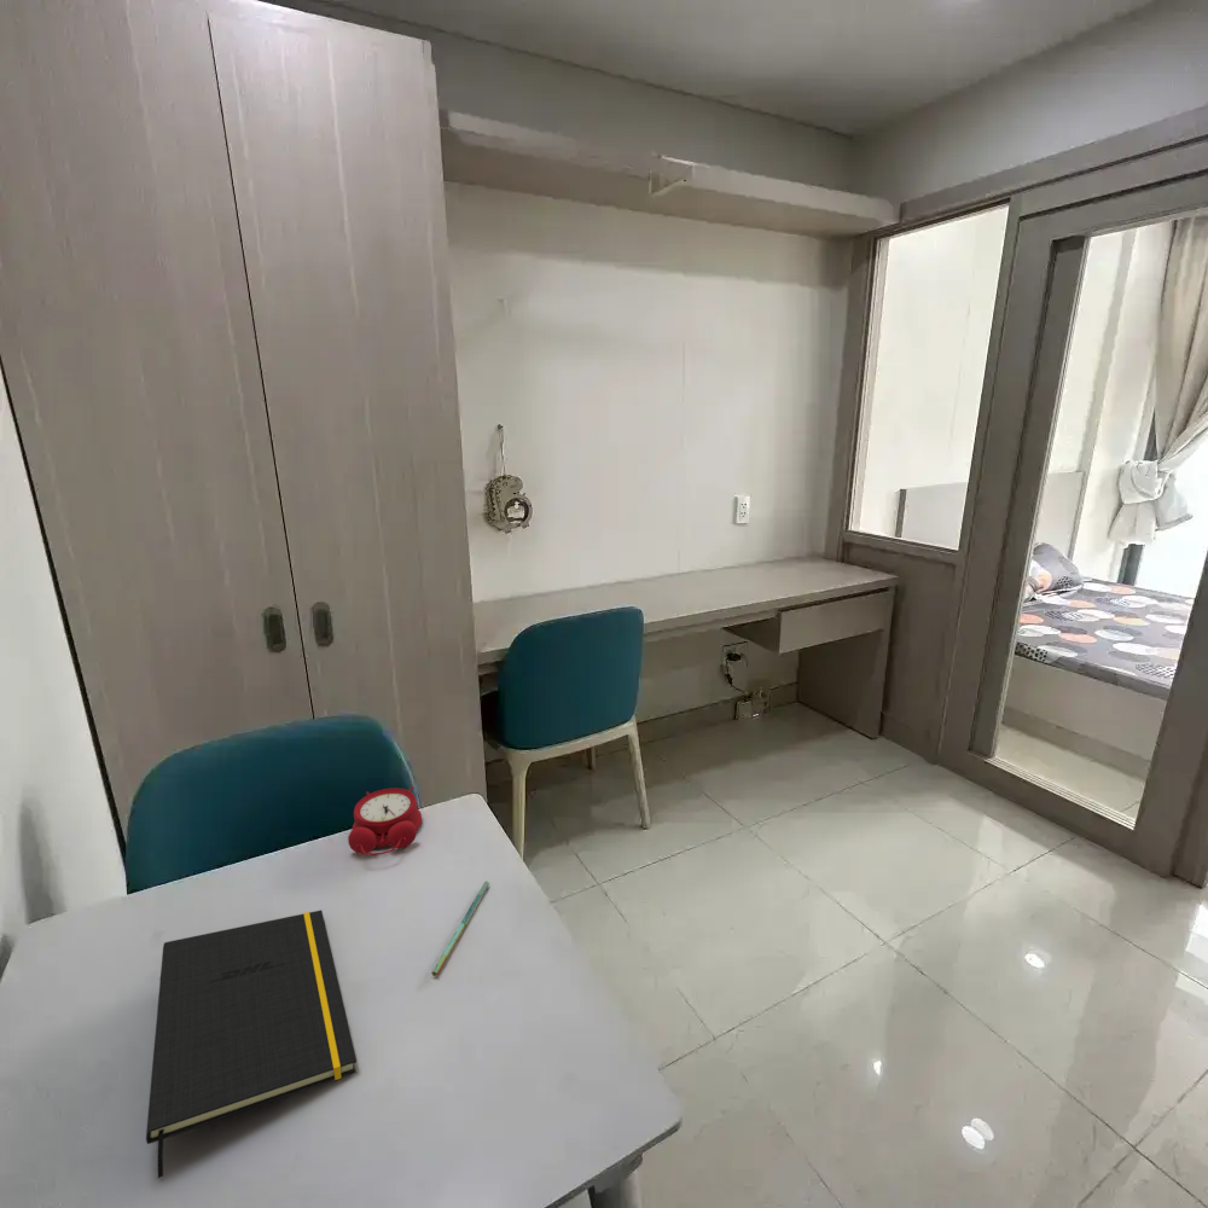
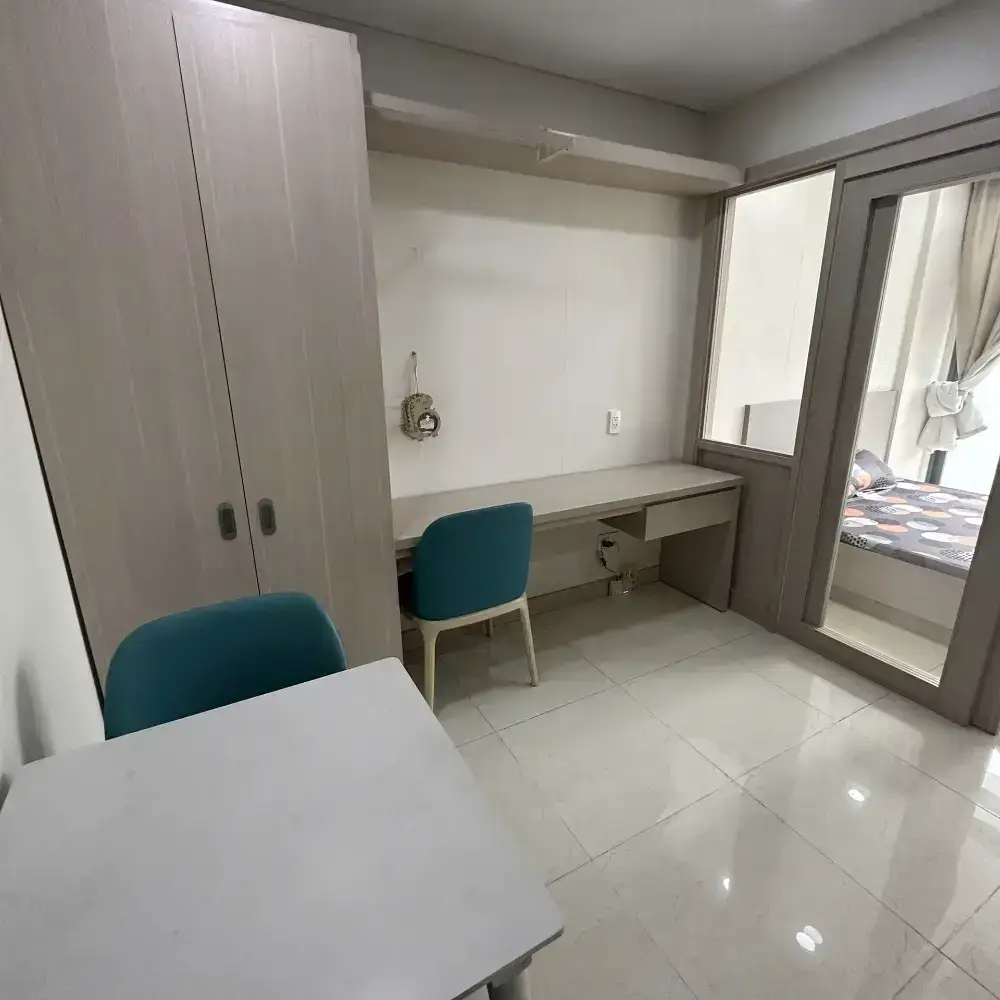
- pen [430,881,490,977]
- alarm clock [347,785,423,856]
- notepad [145,908,358,1179]
